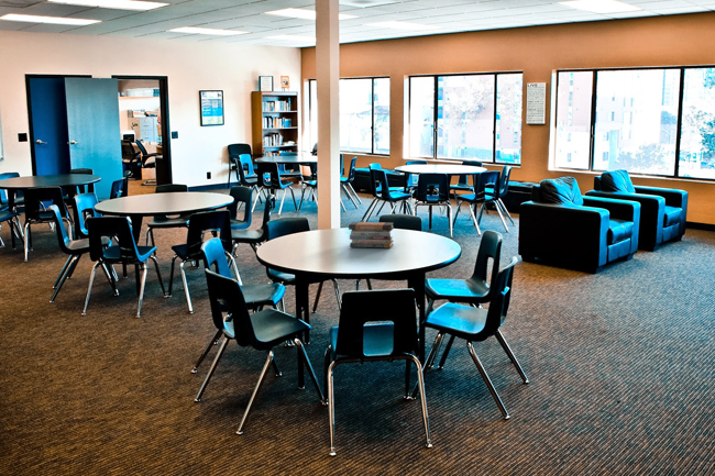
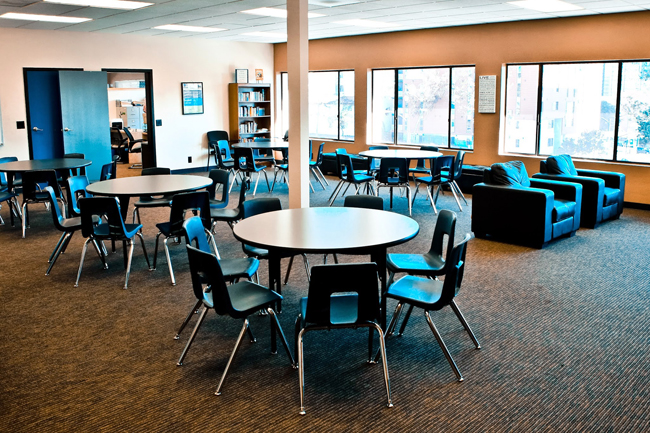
- book stack [348,221,395,250]
